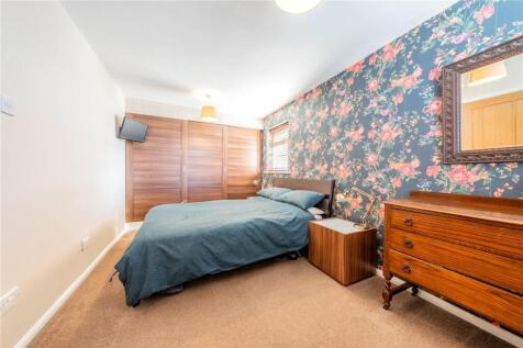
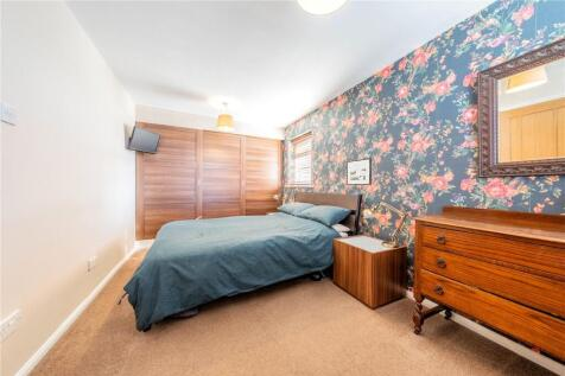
+ picture frame [345,157,373,186]
